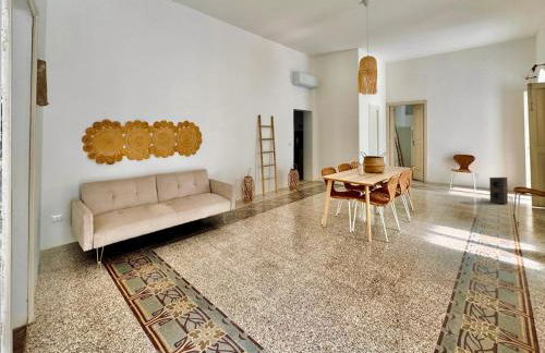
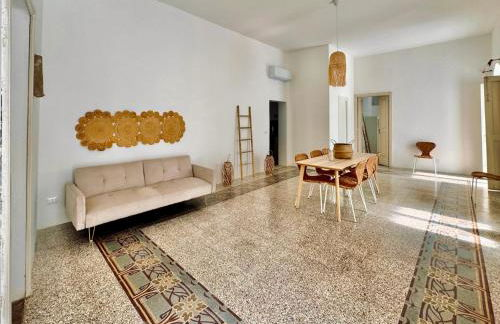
- speaker [488,176,509,205]
